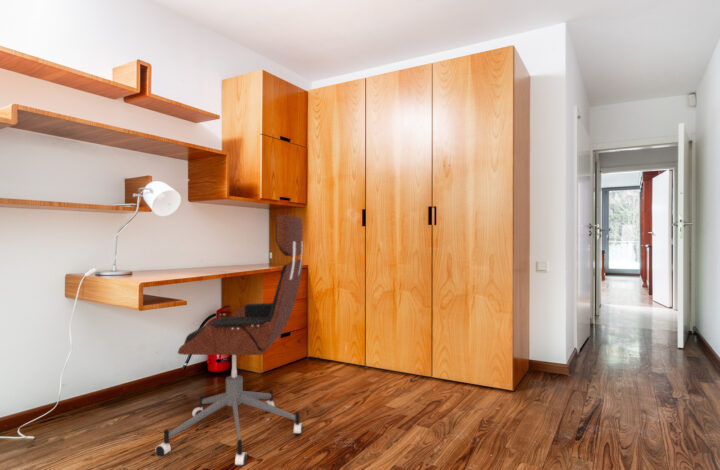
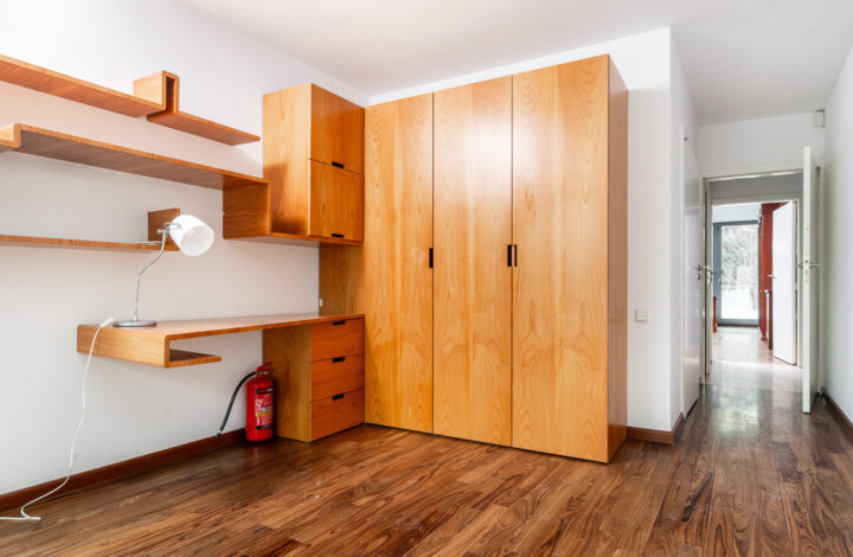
- office chair [154,214,304,467]
